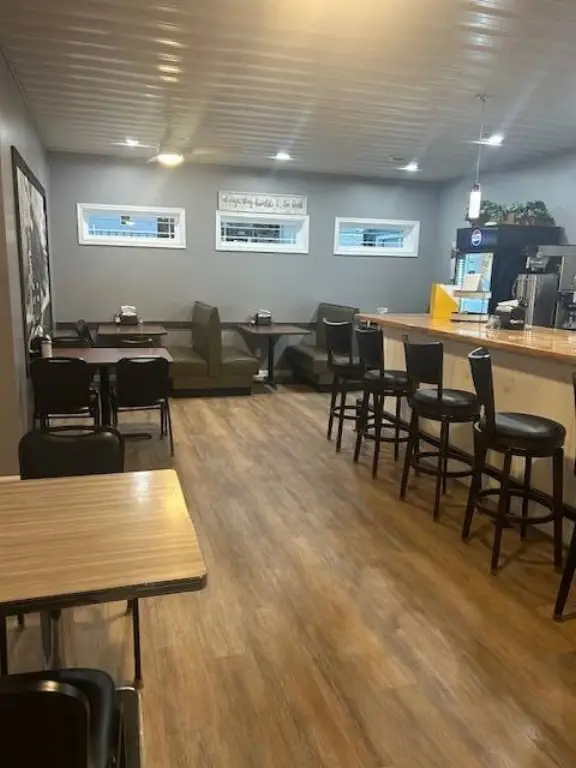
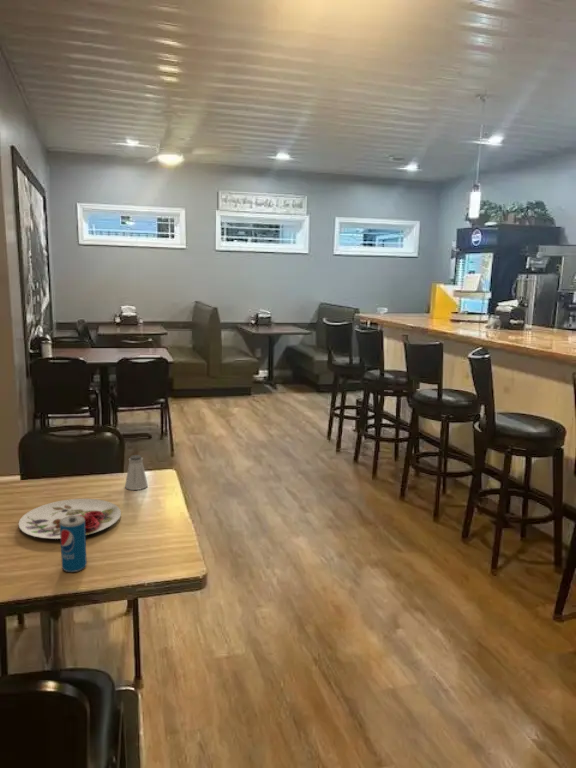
+ beverage can [60,516,88,573]
+ plate [18,498,122,540]
+ saltshaker [124,454,149,491]
